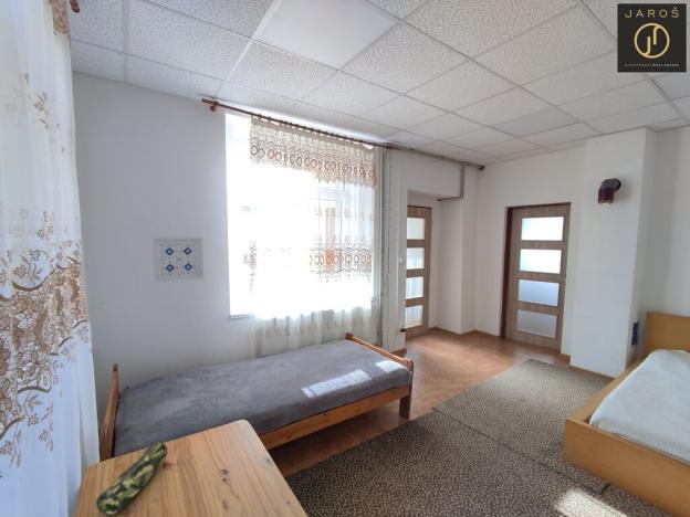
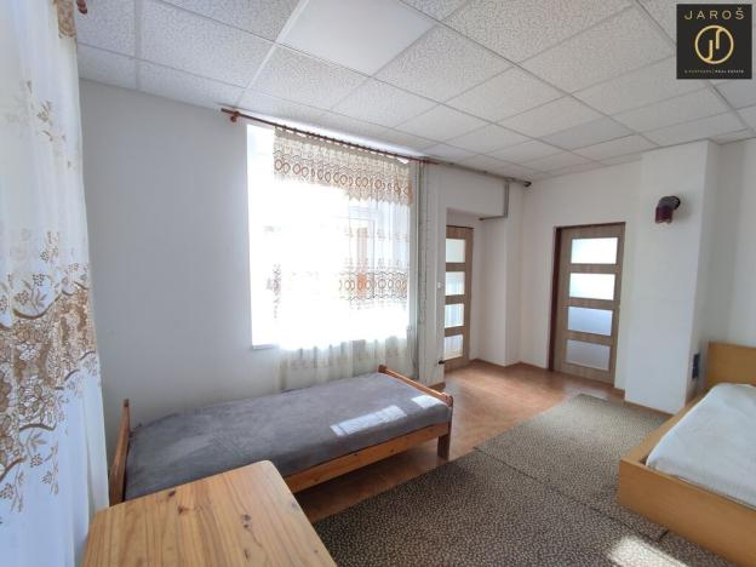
- wall art [151,236,205,284]
- pencil case [95,440,169,516]
